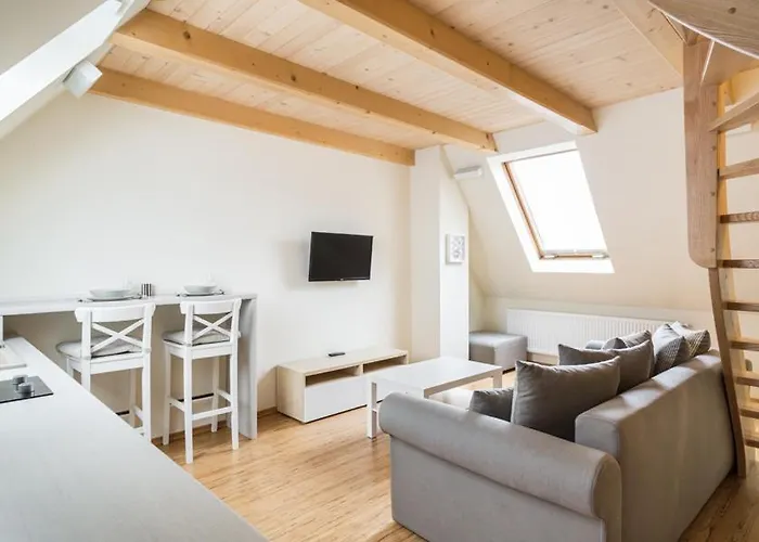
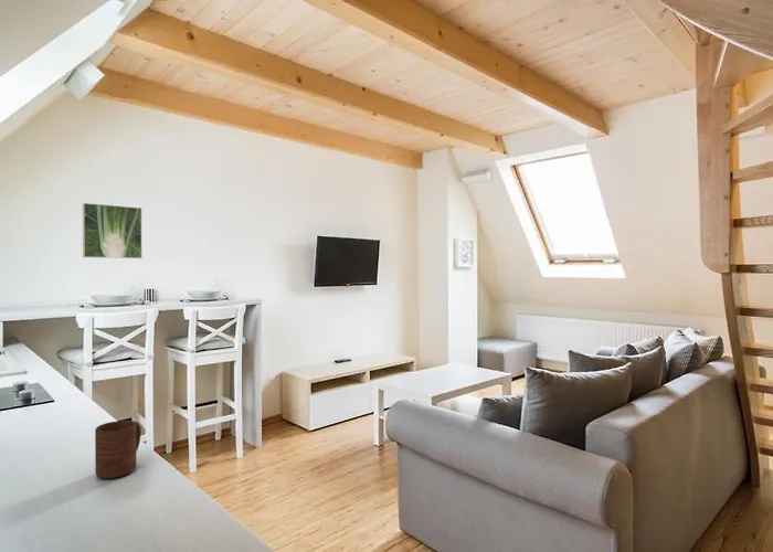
+ cup [94,420,142,479]
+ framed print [82,202,144,259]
